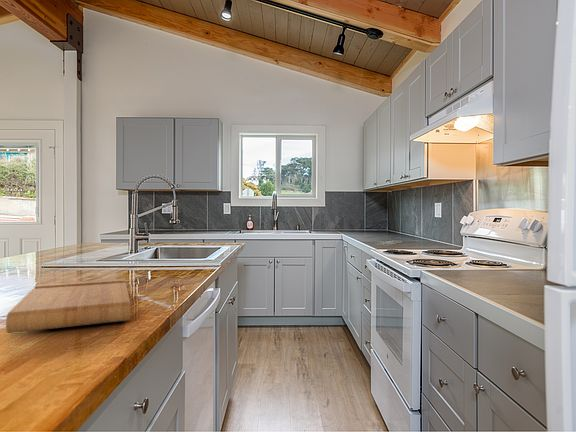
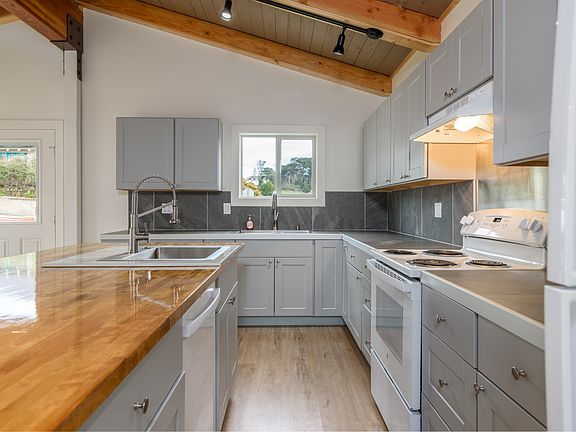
- cutting board [5,278,131,334]
